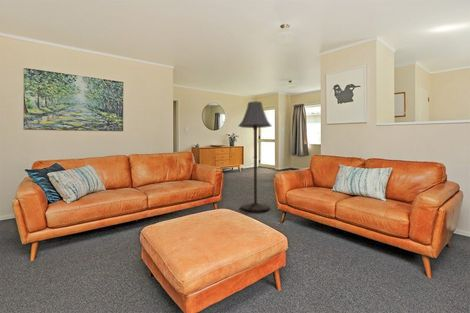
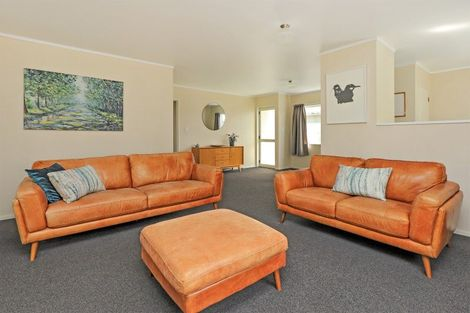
- floor lamp [237,100,273,213]
